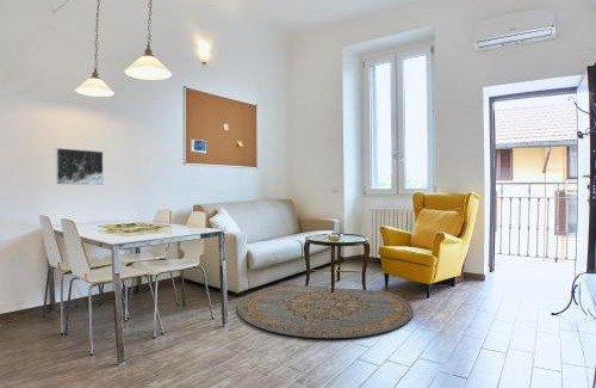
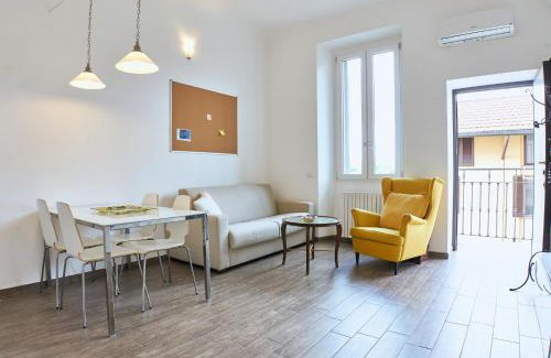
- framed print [55,147,105,186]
- rug [236,283,415,339]
